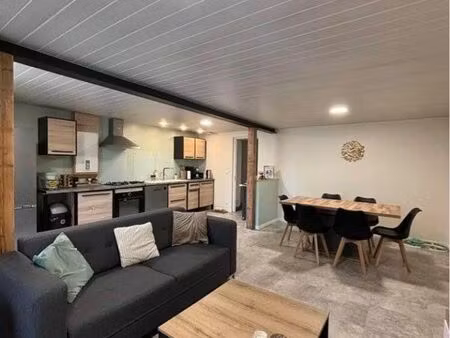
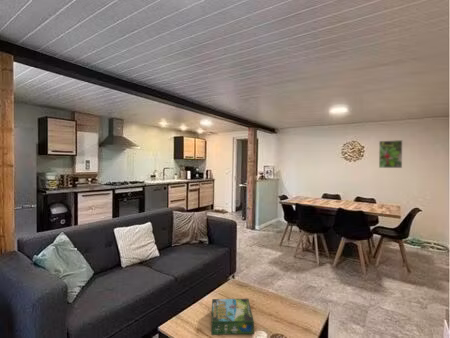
+ board game [210,298,255,336]
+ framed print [378,139,403,169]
